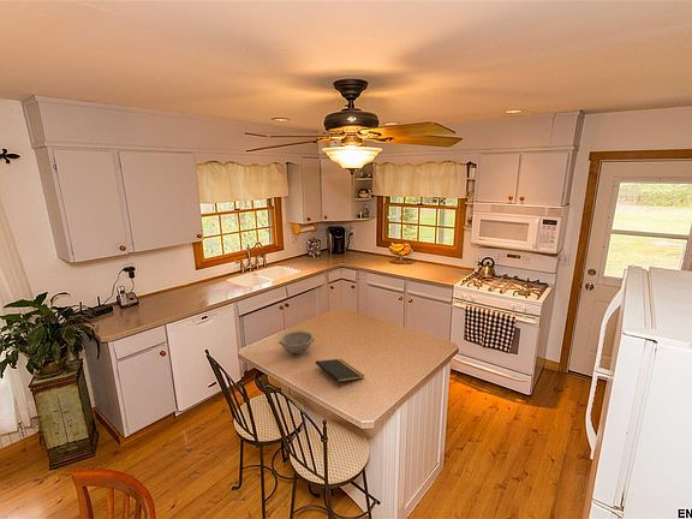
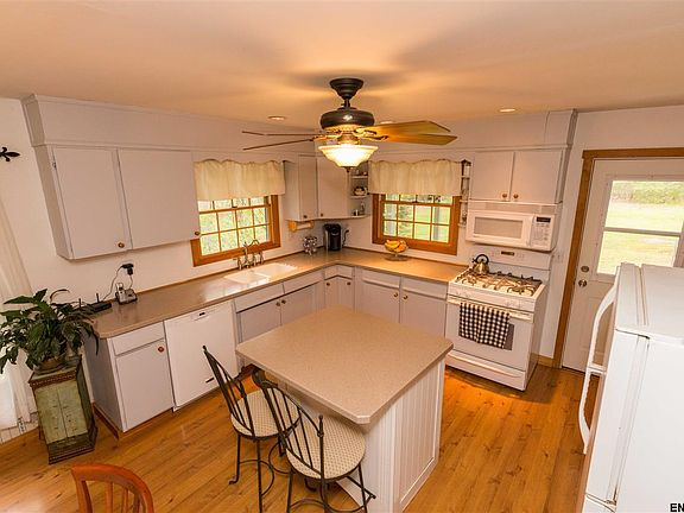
- bowl [278,329,316,356]
- notepad [315,358,365,389]
